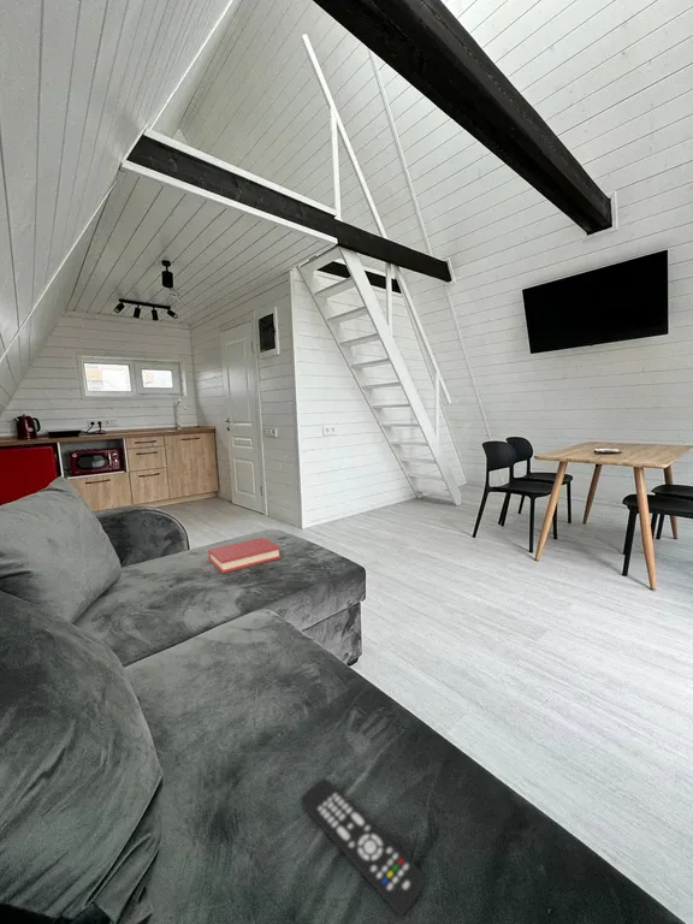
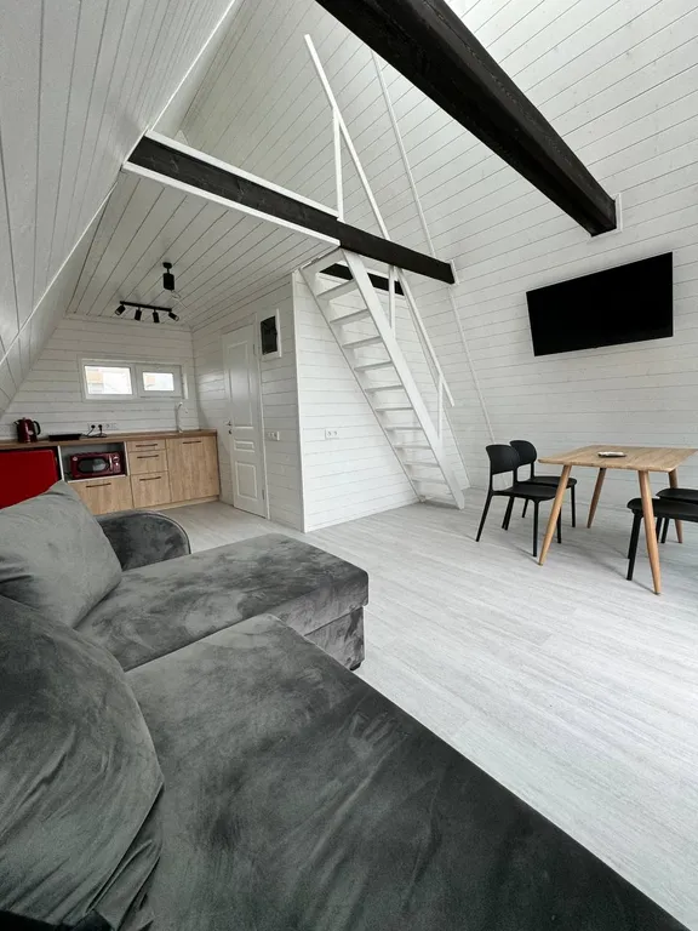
- remote control [300,777,426,917]
- hardback book [207,537,282,574]
